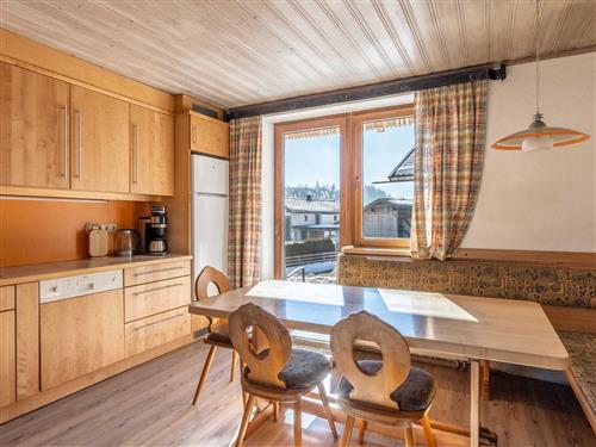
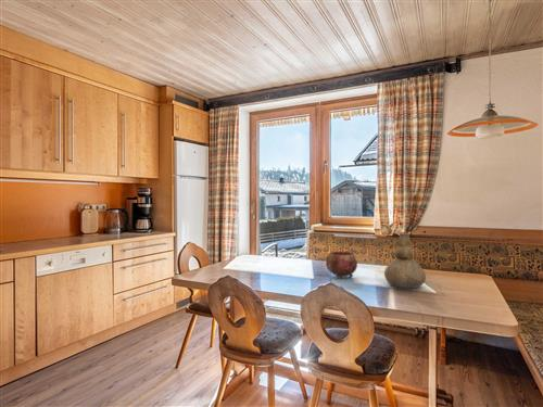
+ vase [383,231,427,289]
+ bowl [325,251,358,280]
